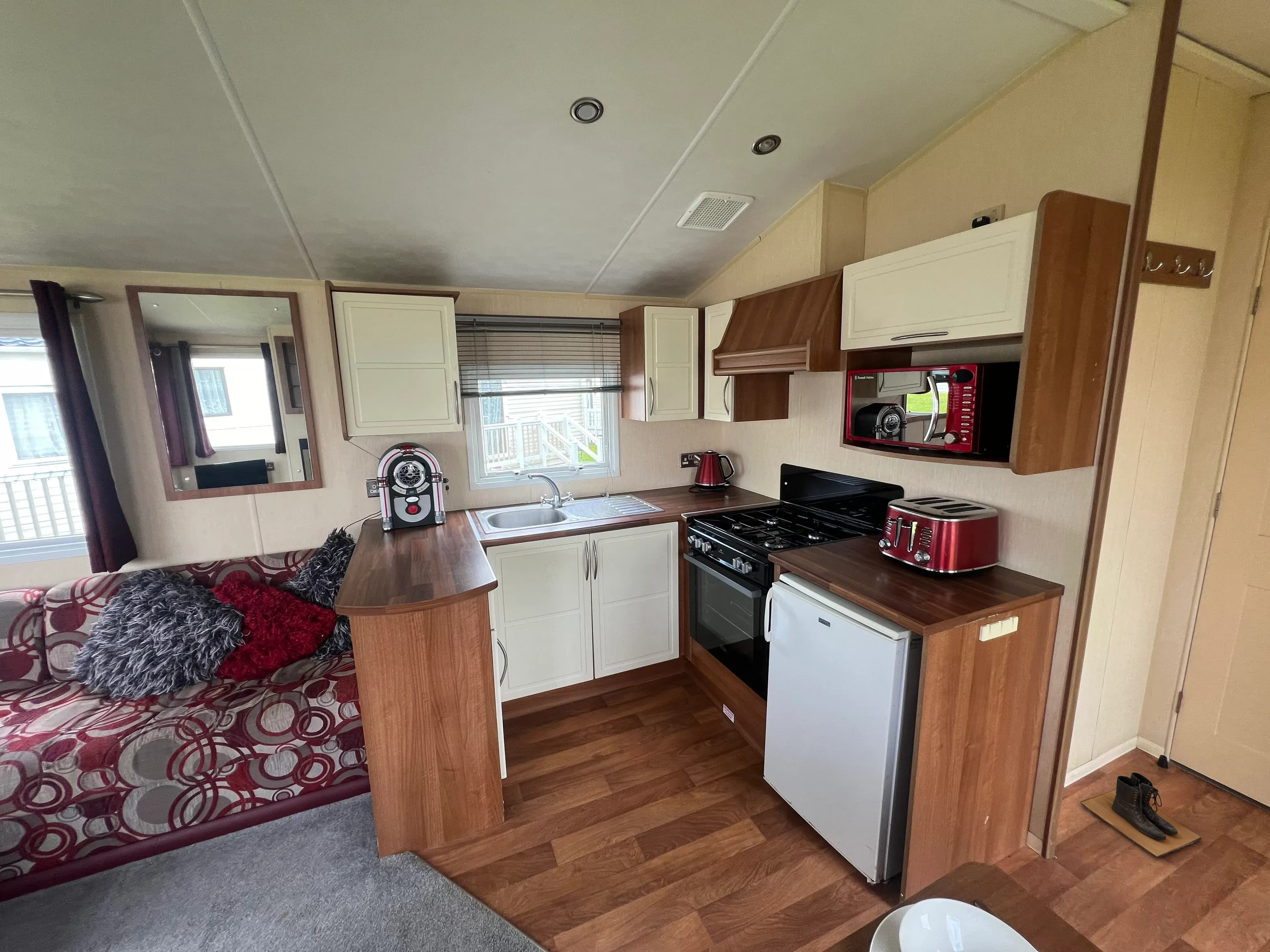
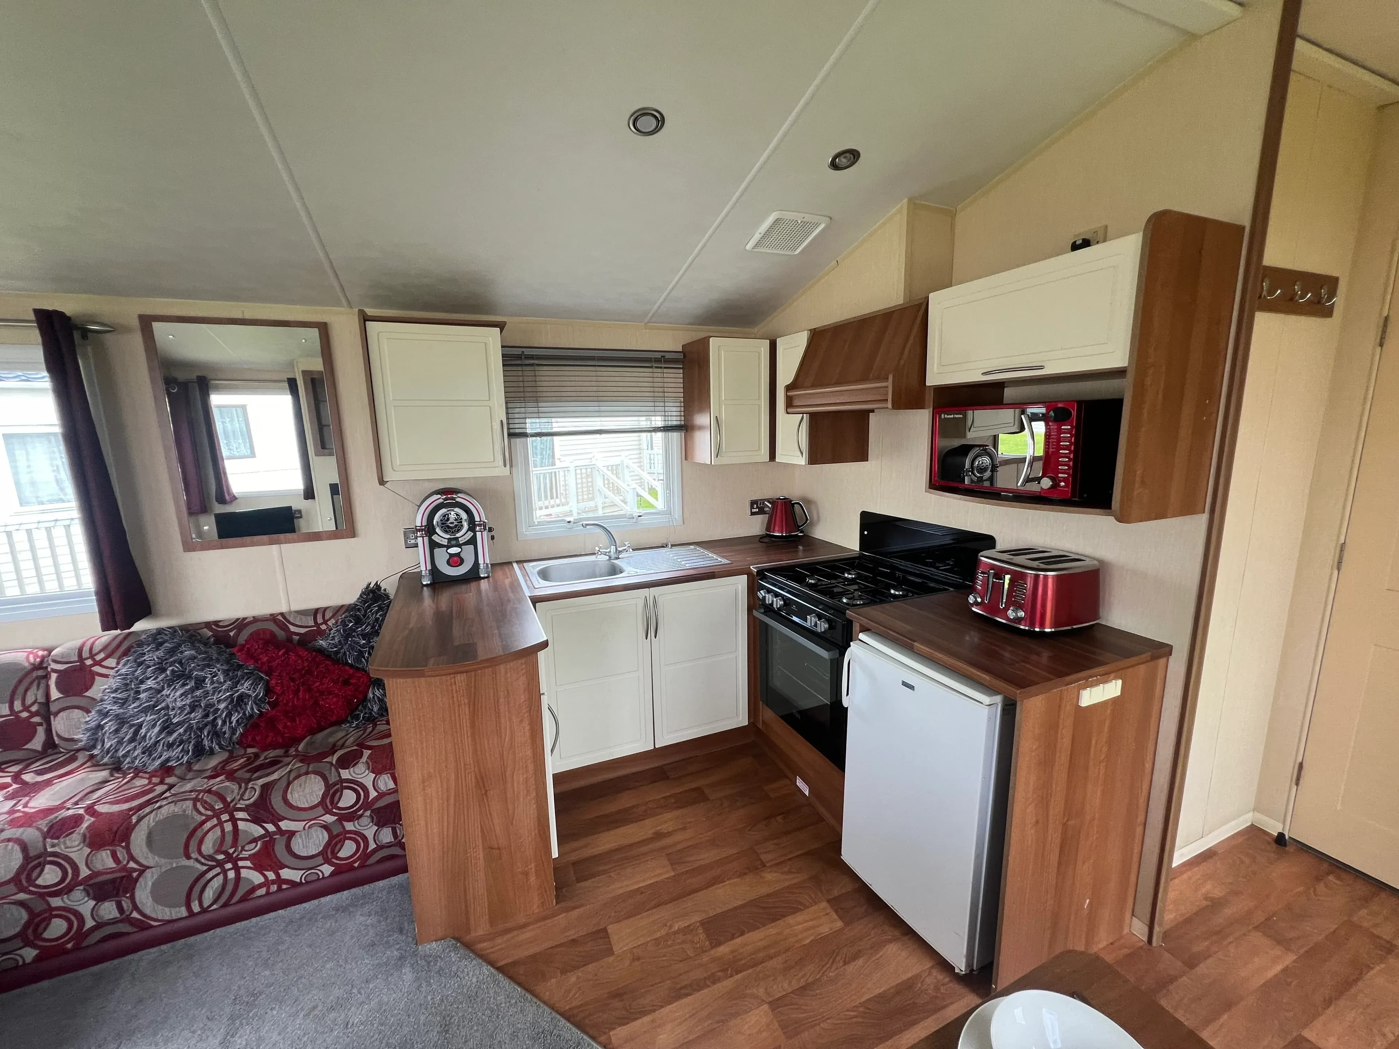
- boots [1080,772,1202,857]
